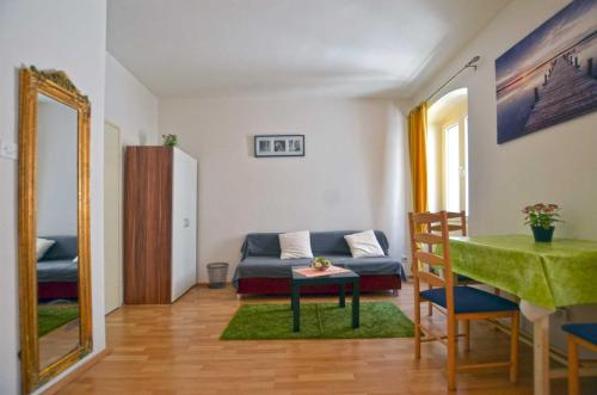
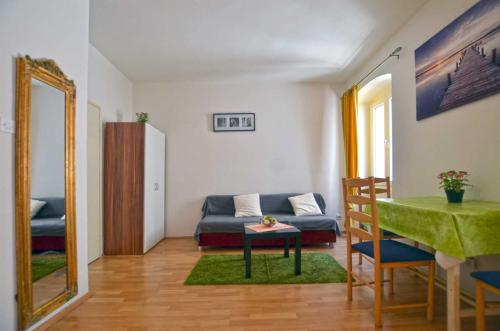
- wastebasket [205,261,230,290]
